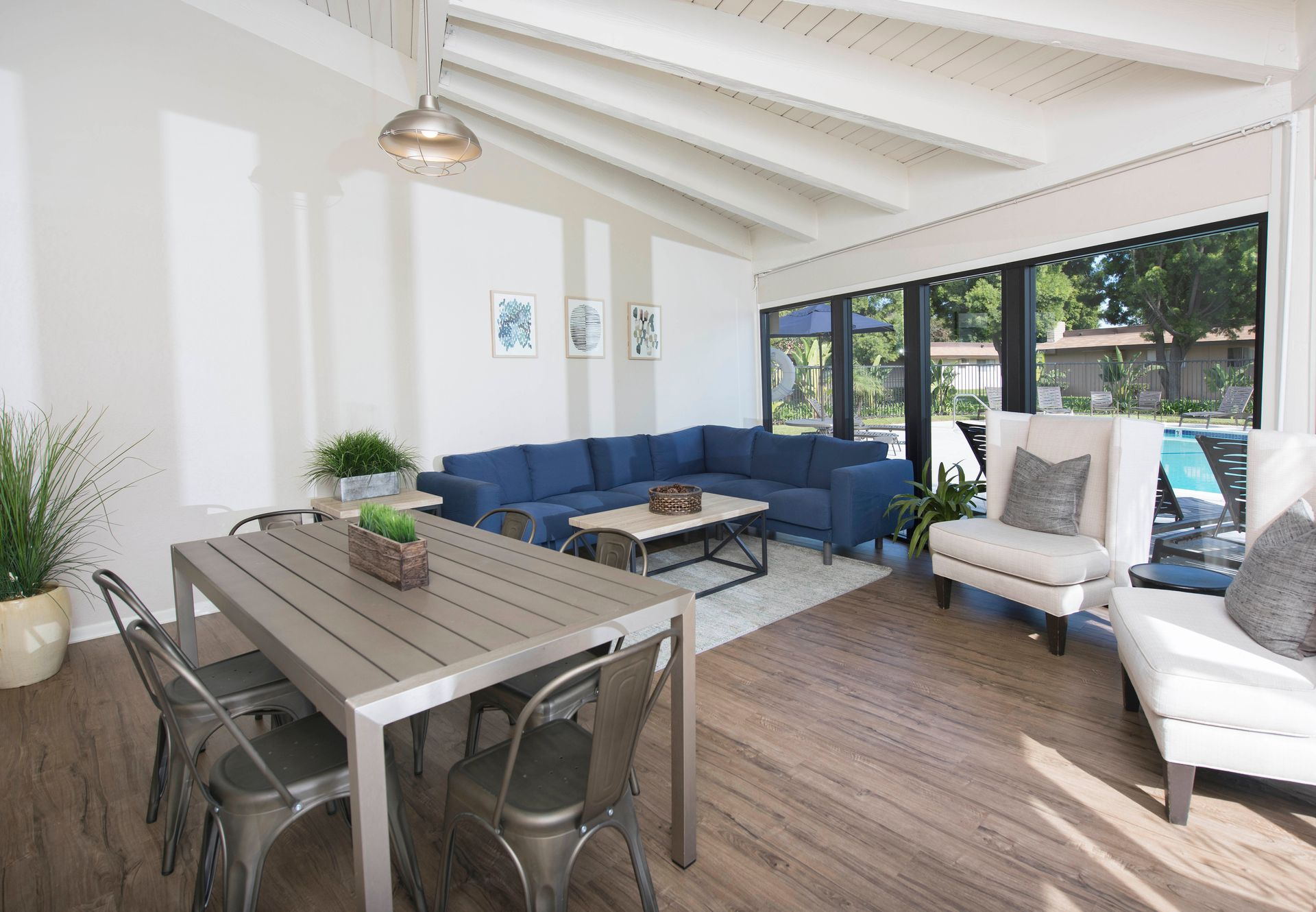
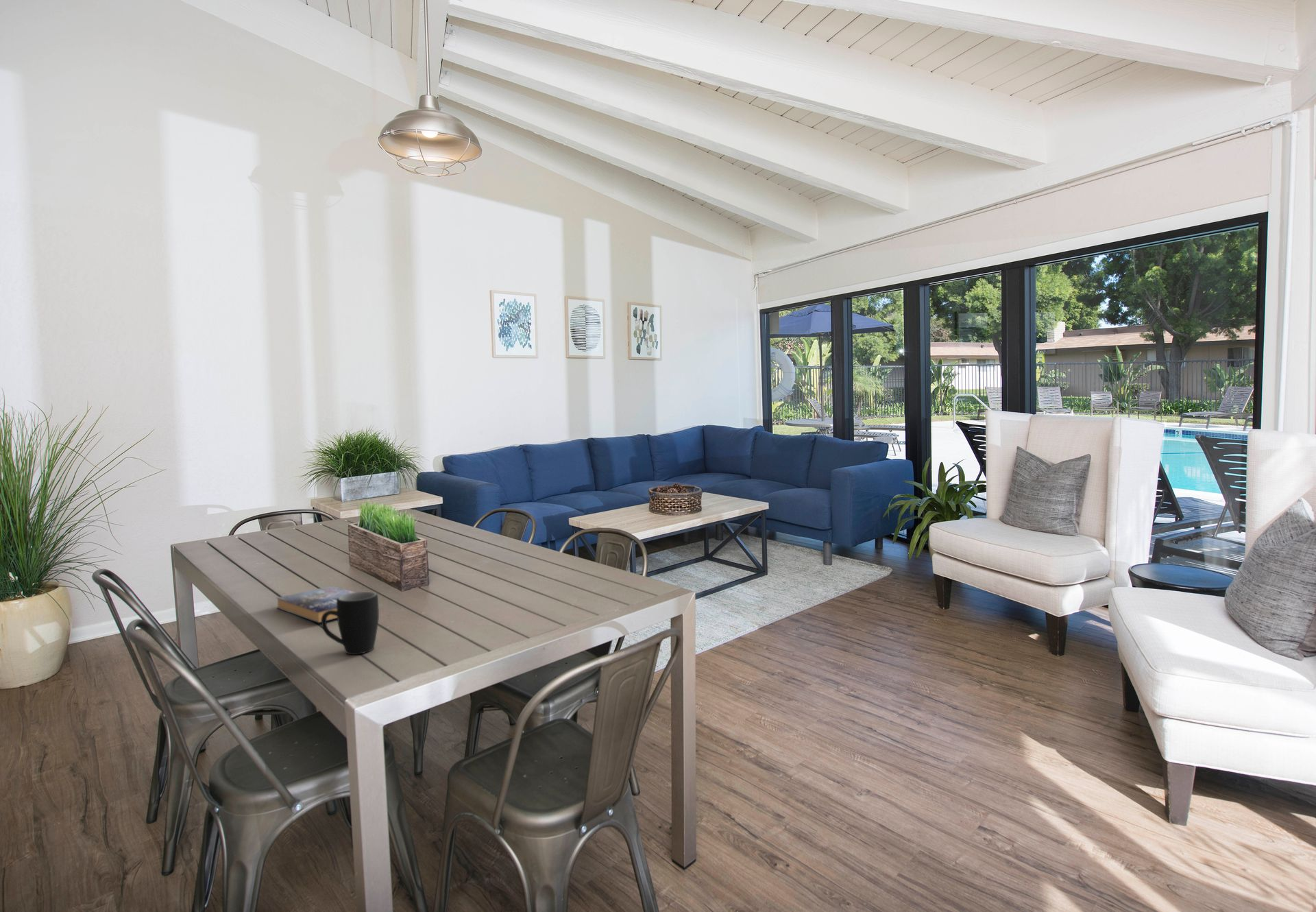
+ book [276,585,356,624]
+ mug [321,591,380,655]
